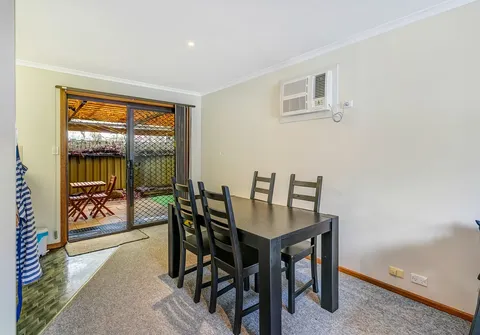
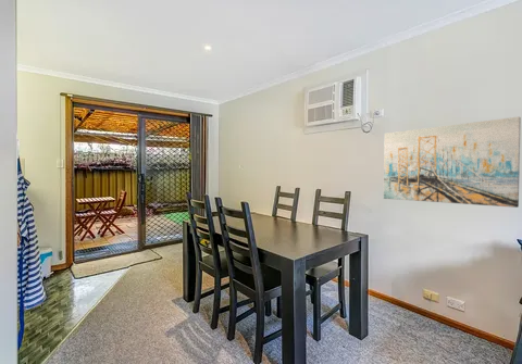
+ wall art [383,115,522,209]
